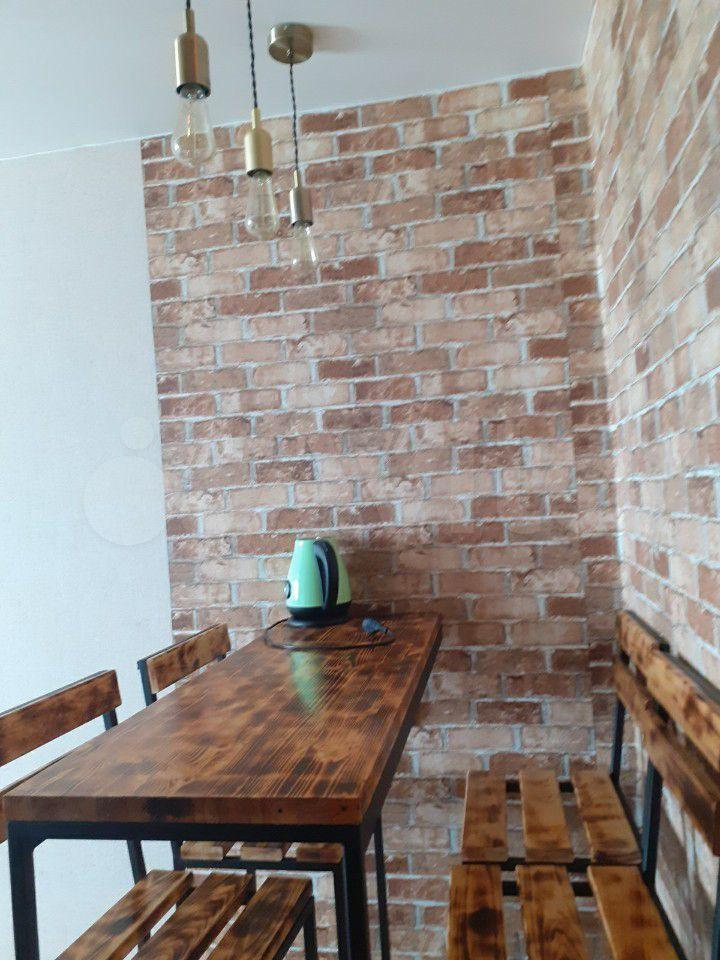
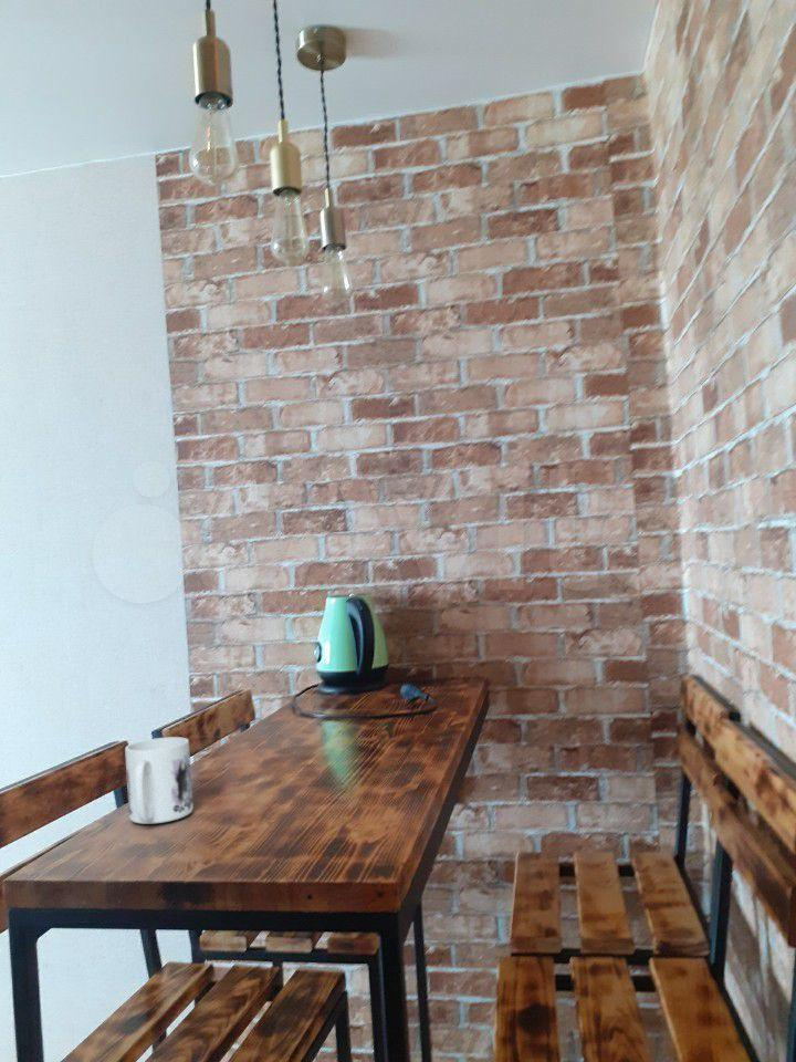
+ mug [124,736,195,825]
